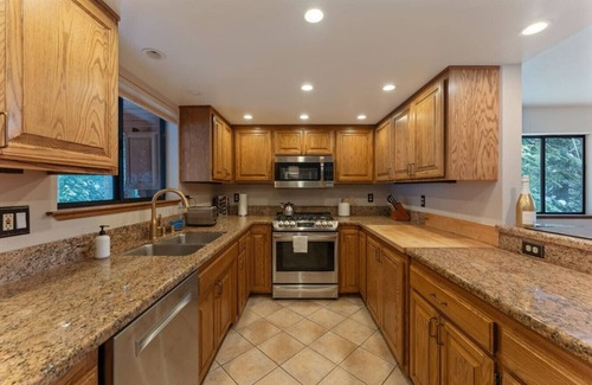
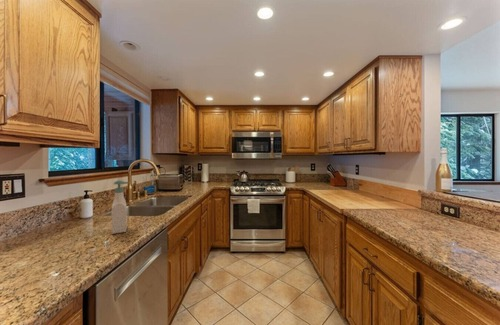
+ soap bottle [111,179,130,235]
